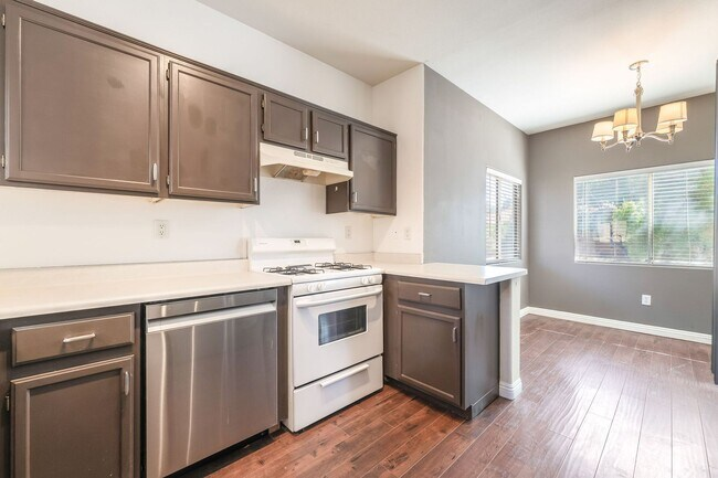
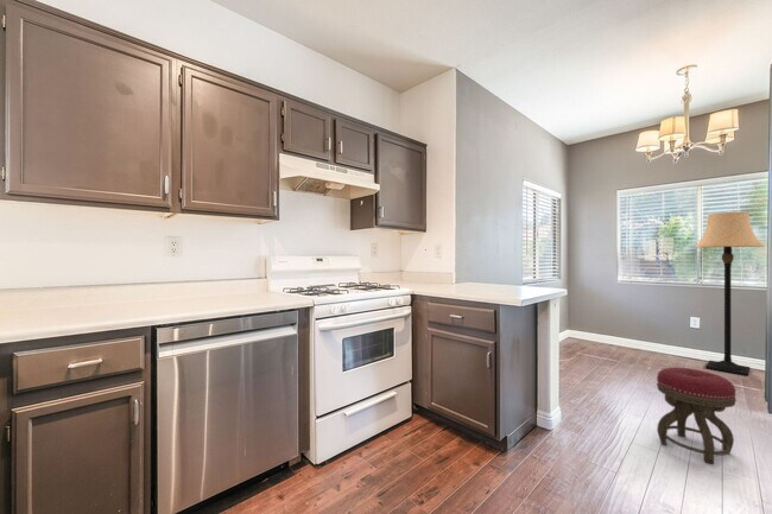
+ lamp [694,211,765,377]
+ stool [656,367,738,465]
